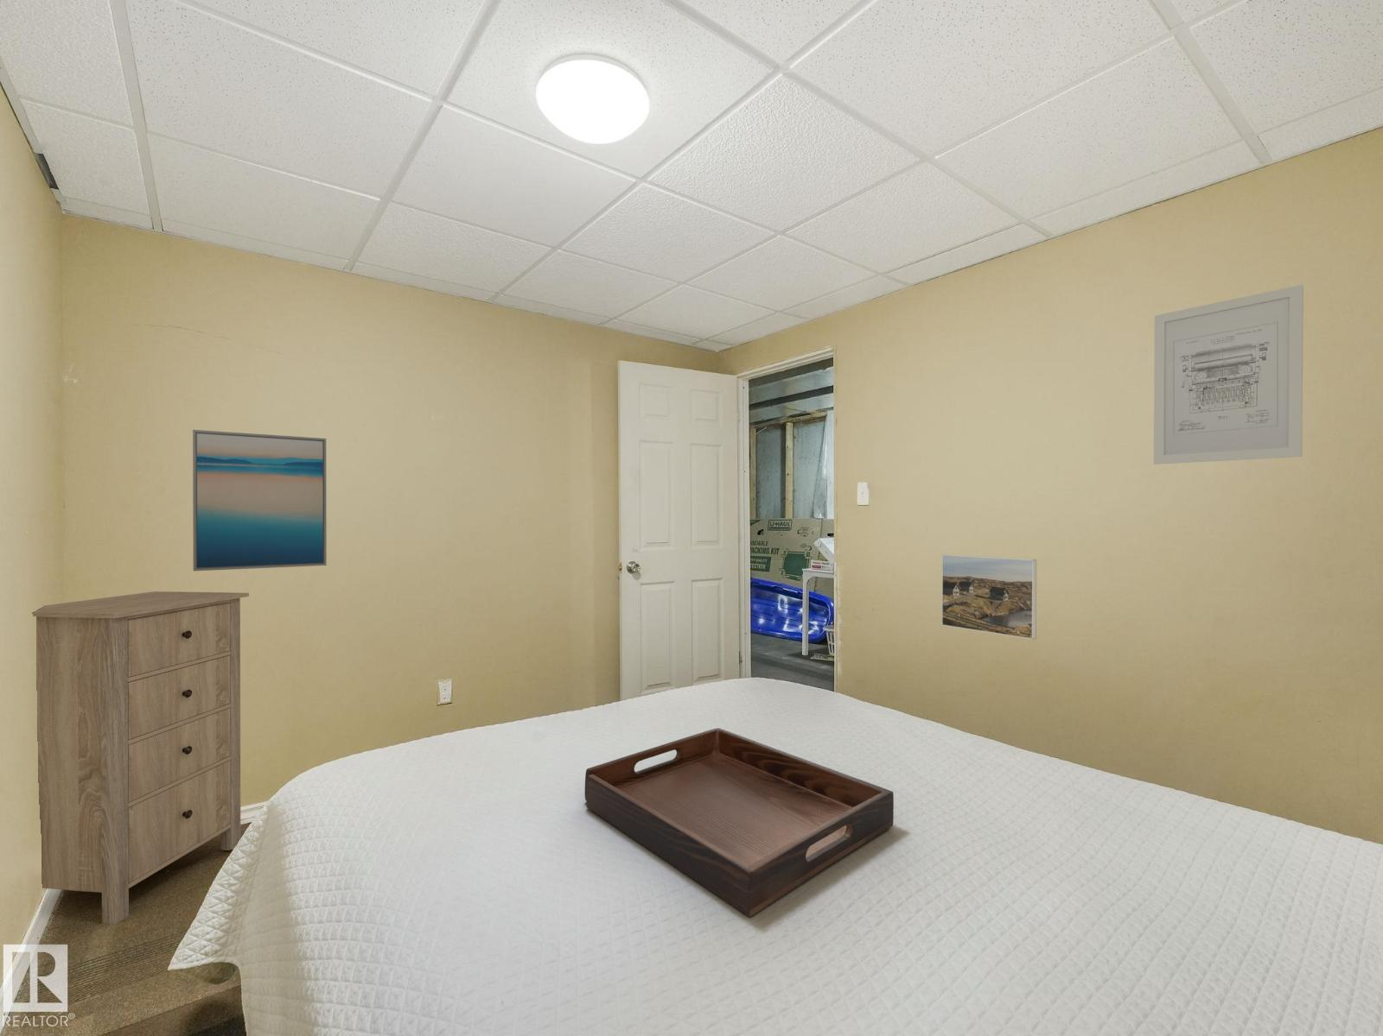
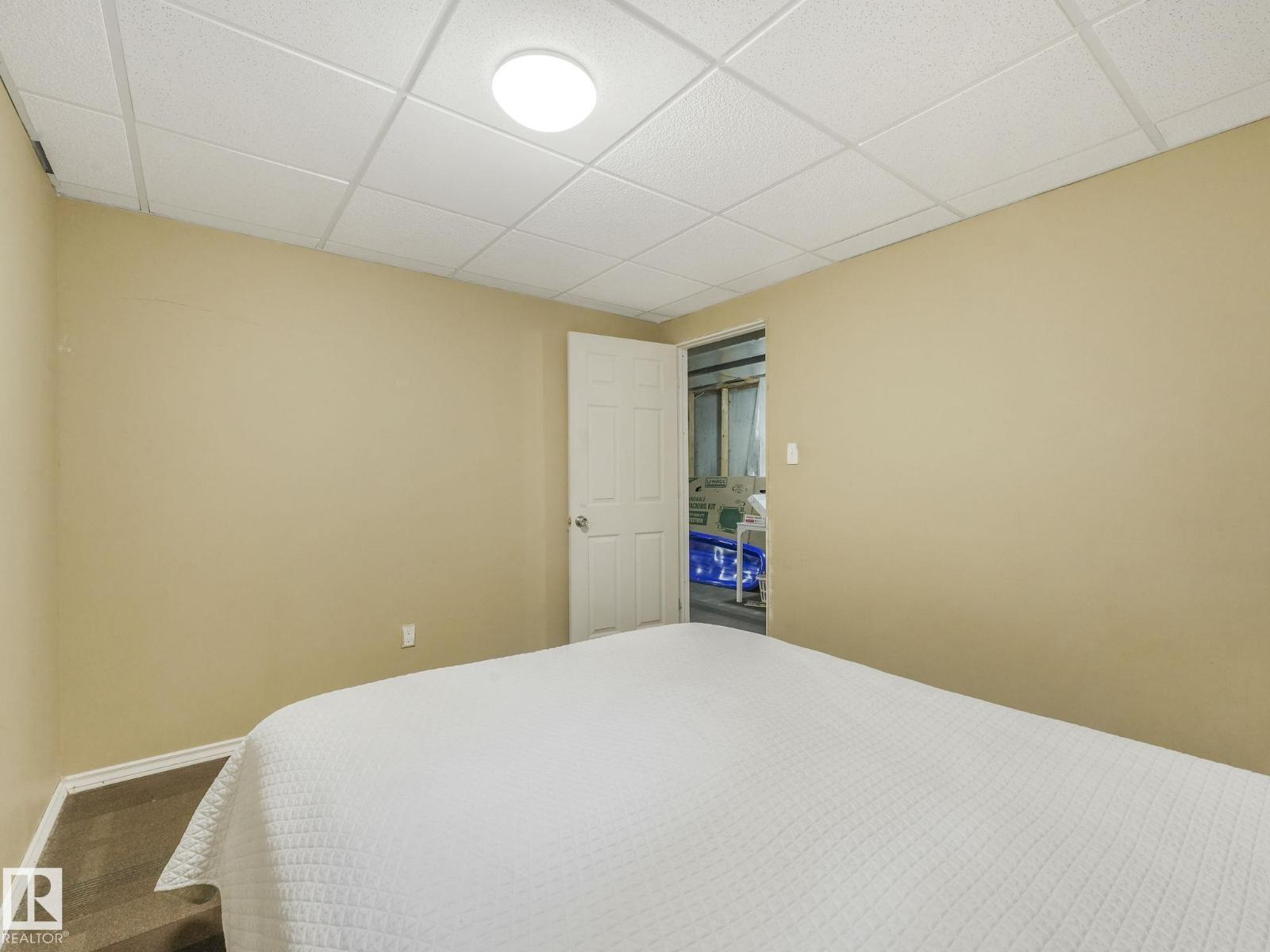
- serving tray [585,727,895,917]
- storage cabinet [32,591,249,925]
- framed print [941,554,1037,641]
- wall art [1153,284,1305,466]
- wall art [192,429,328,571]
